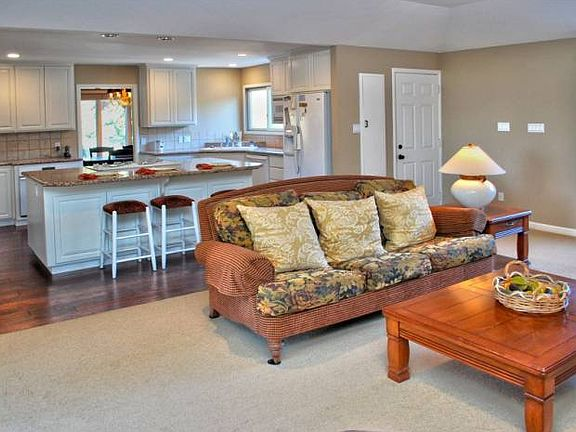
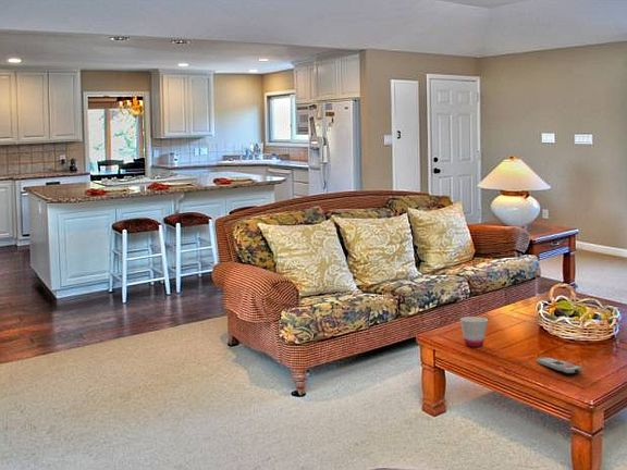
+ remote control [536,356,583,375]
+ cup [459,316,489,348]
